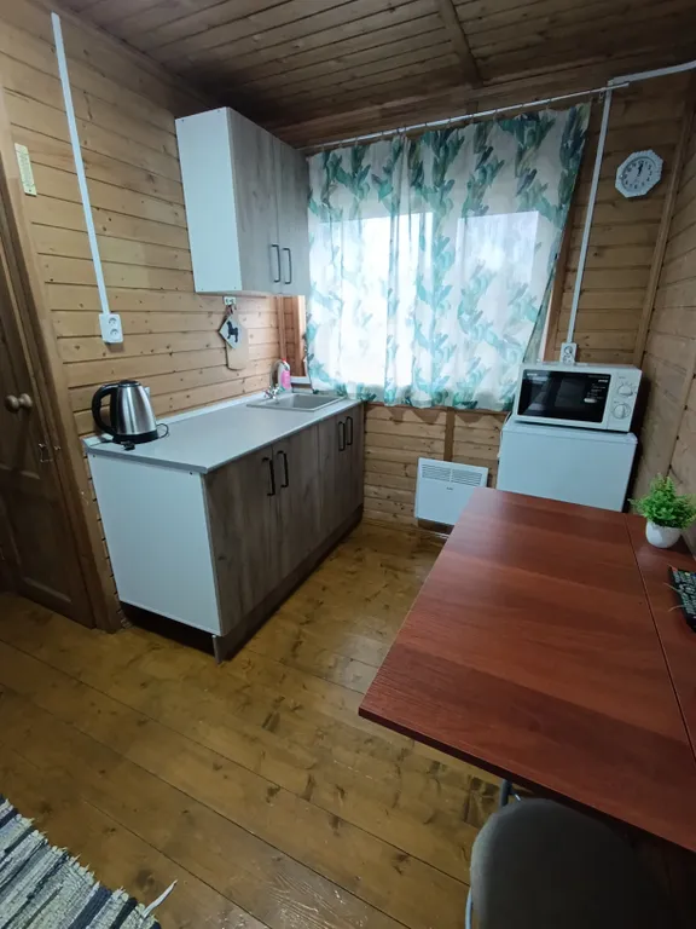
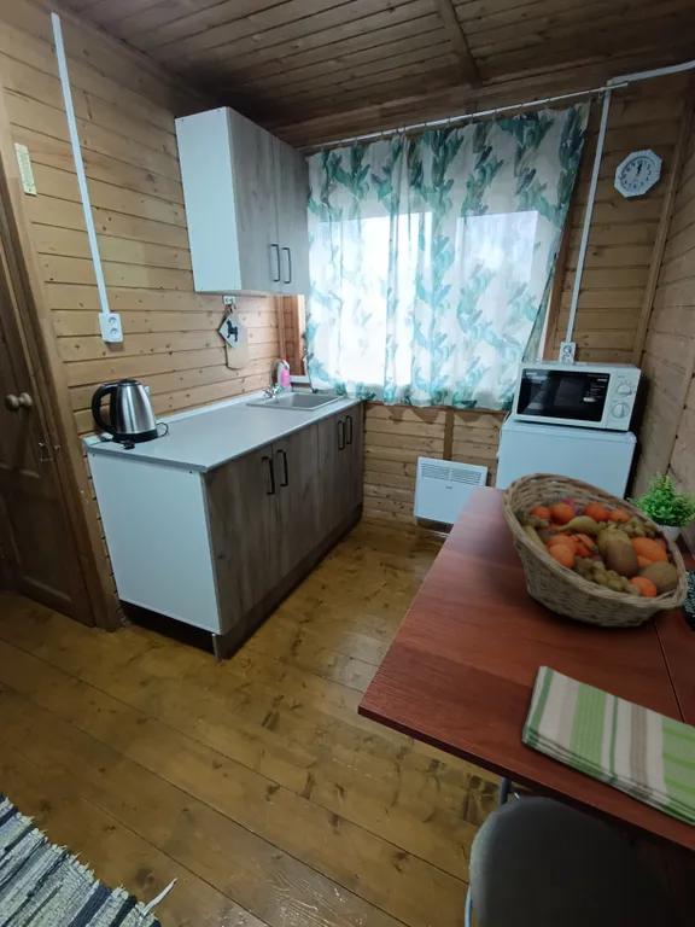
+ dish towel [521,665,695,827]
+ fruit basket [500,472,689,630]
